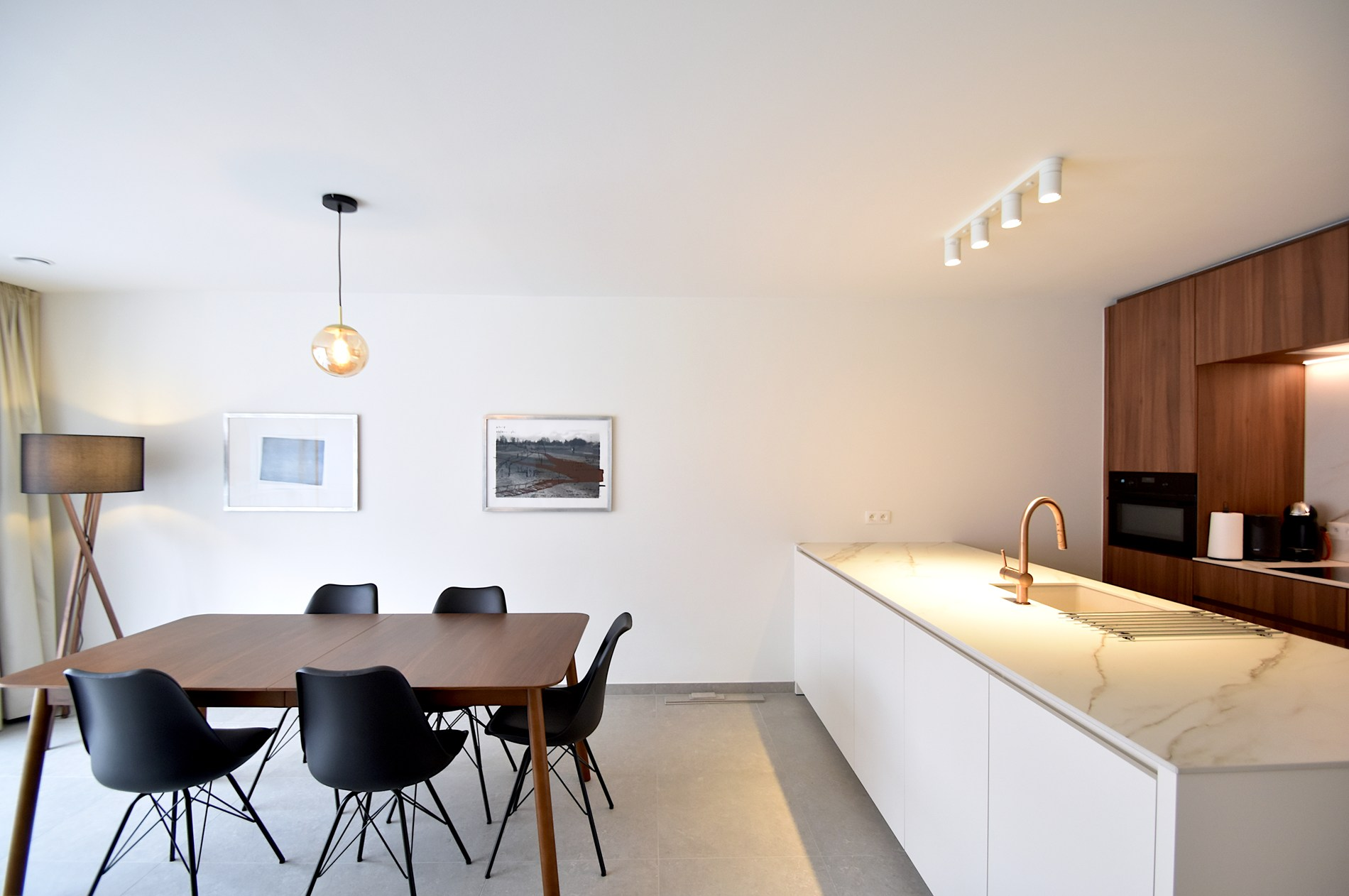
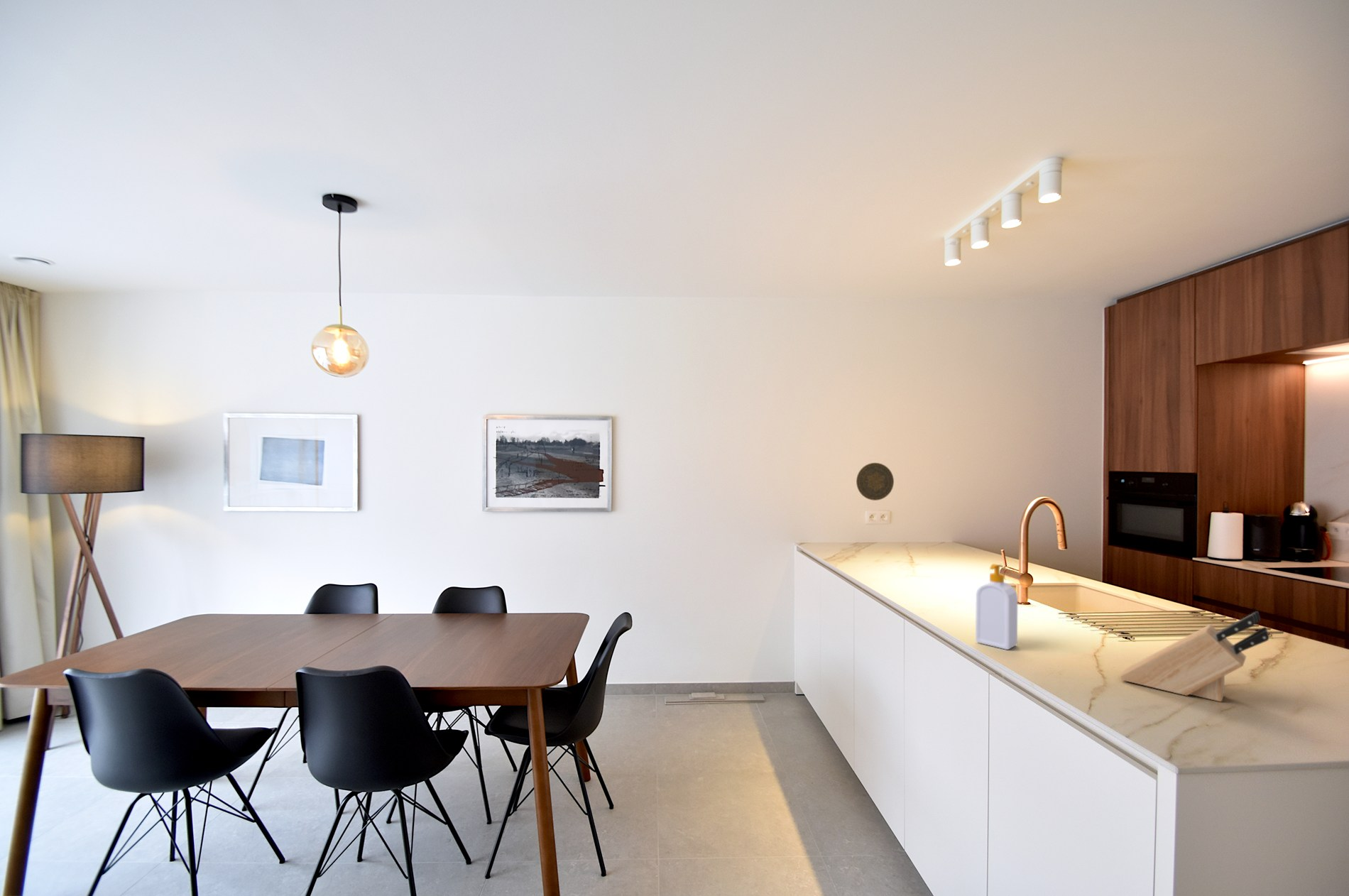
+ soap bottle [975,563,1018,650]
+ decorative plate [856,462,895,501]
+ knife block [1119,611,1269,703]
